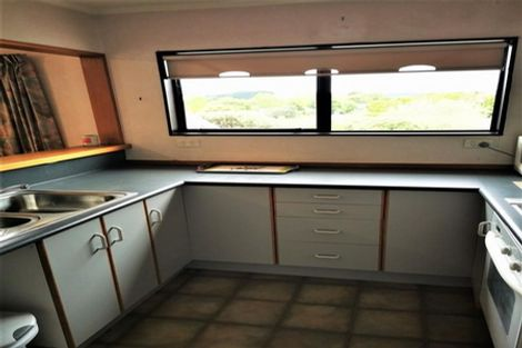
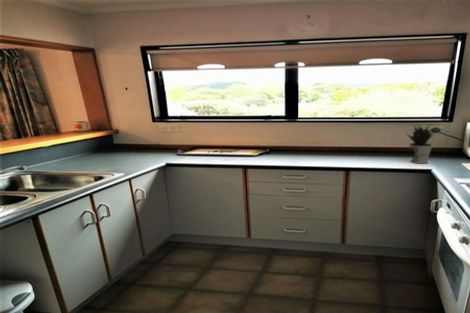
+ potted plant [403,121,437,165]
